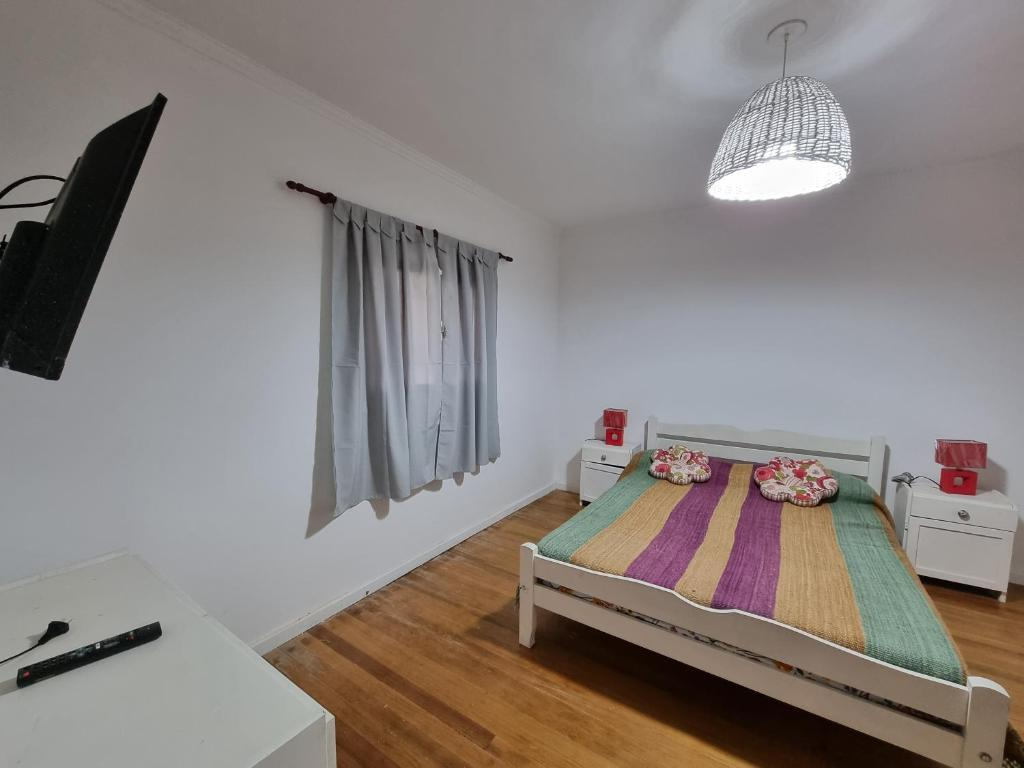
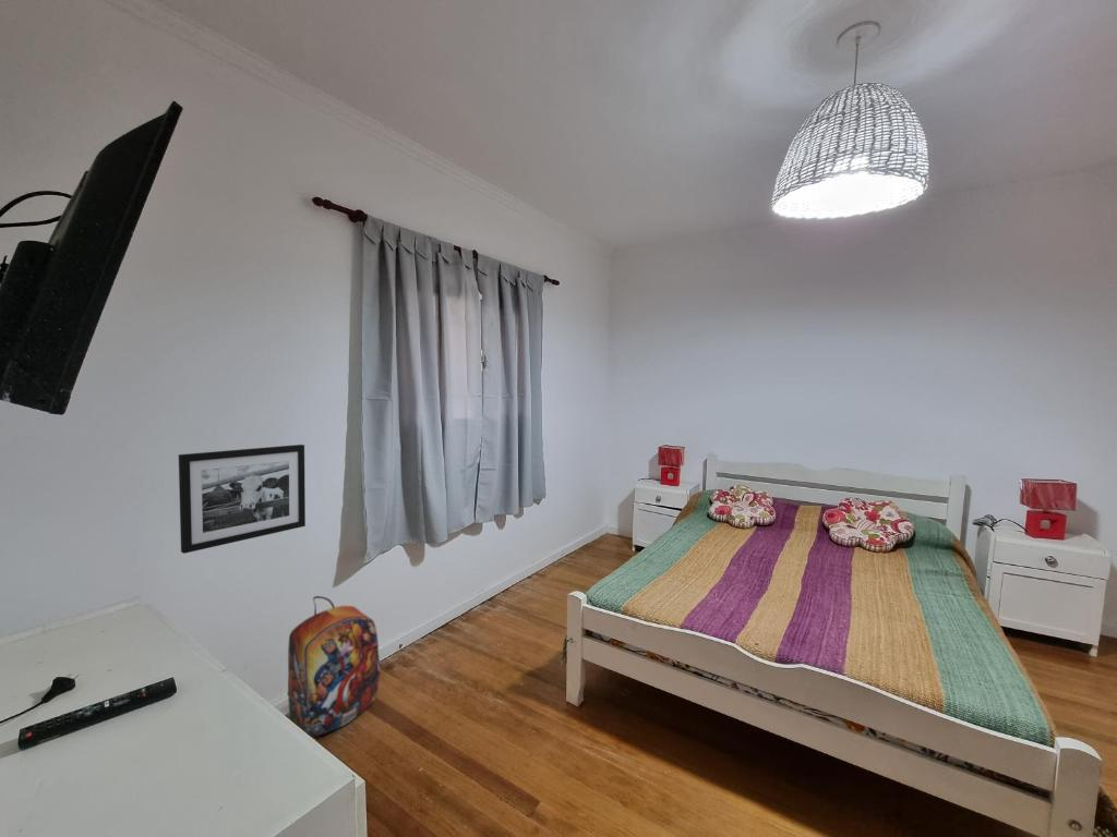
+ picture frame [178,444,307,555]
+ backpack [286,595,382,737]
